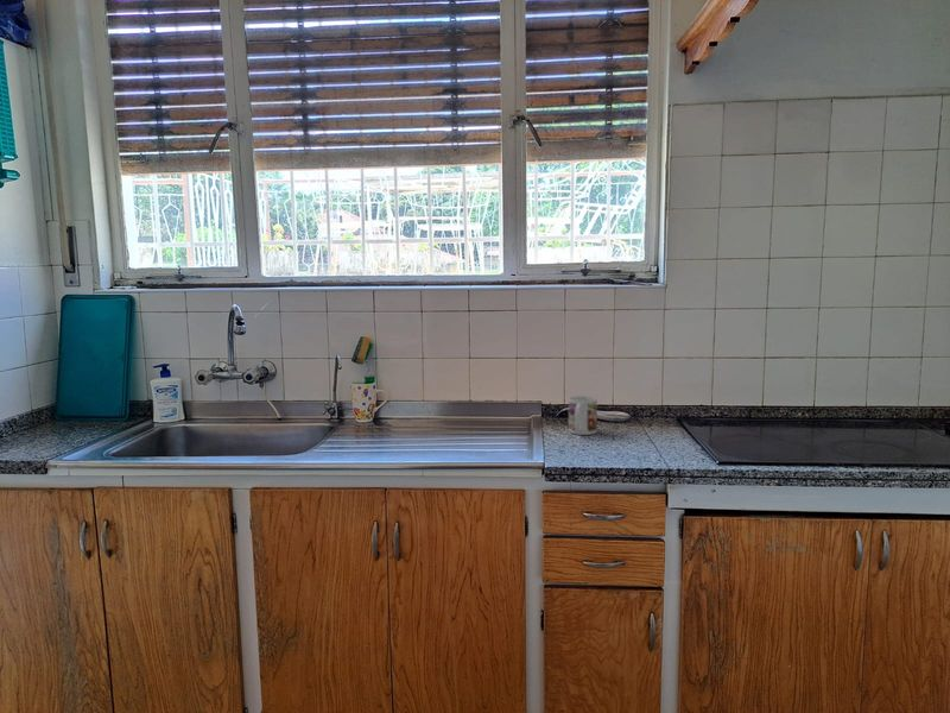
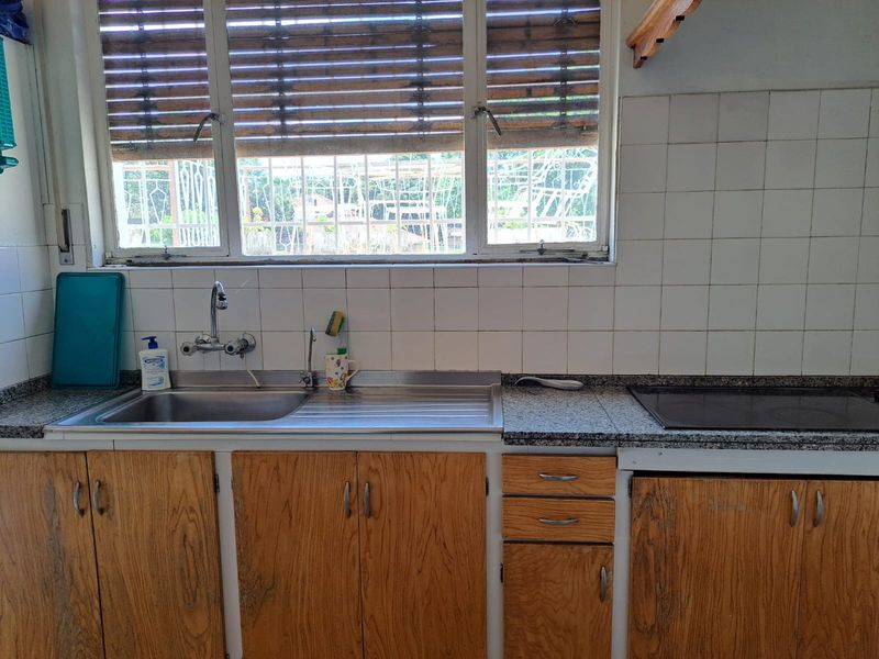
- mug [568,395,598,436]
